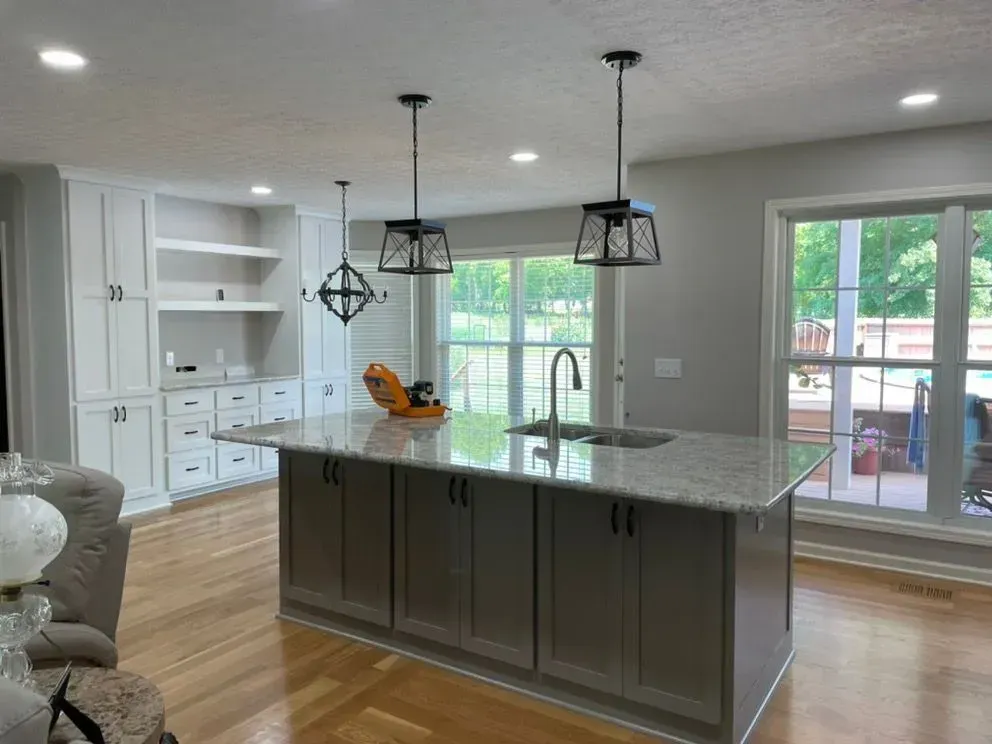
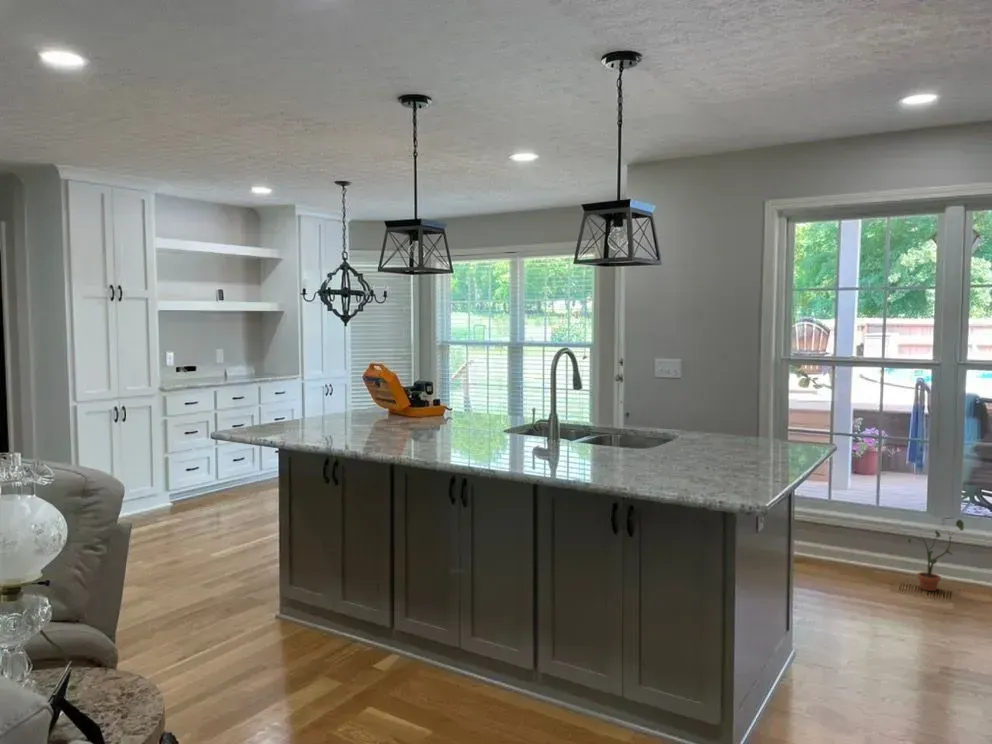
+ potted plant [907,519,965,592]
